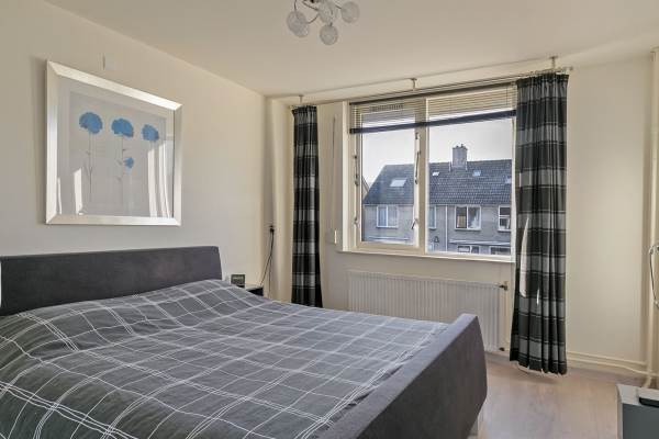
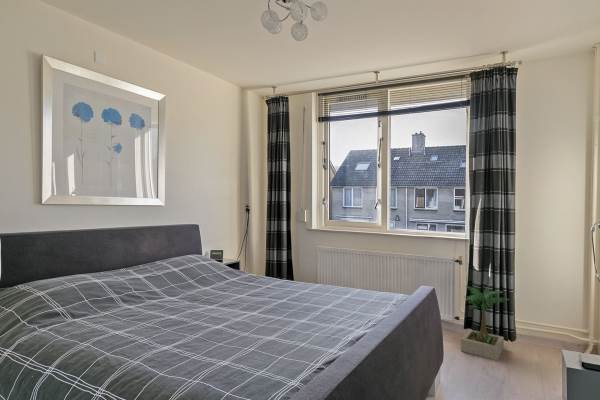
+ potted plant [460,285,511,361]
